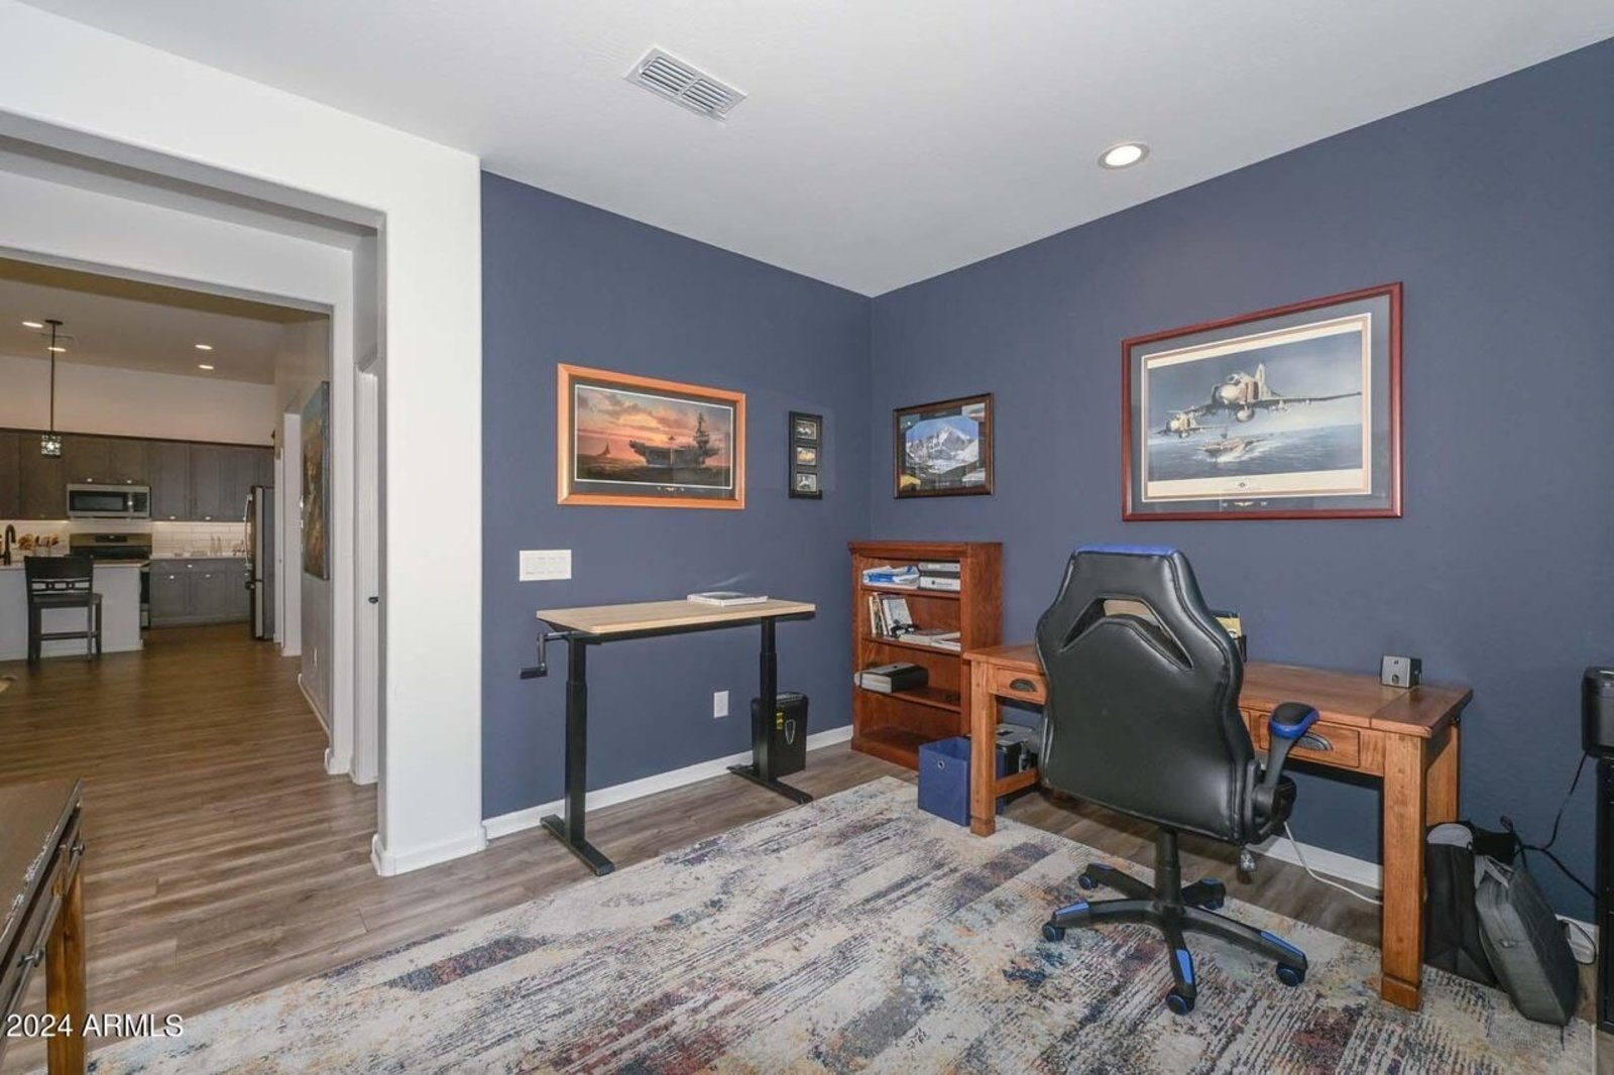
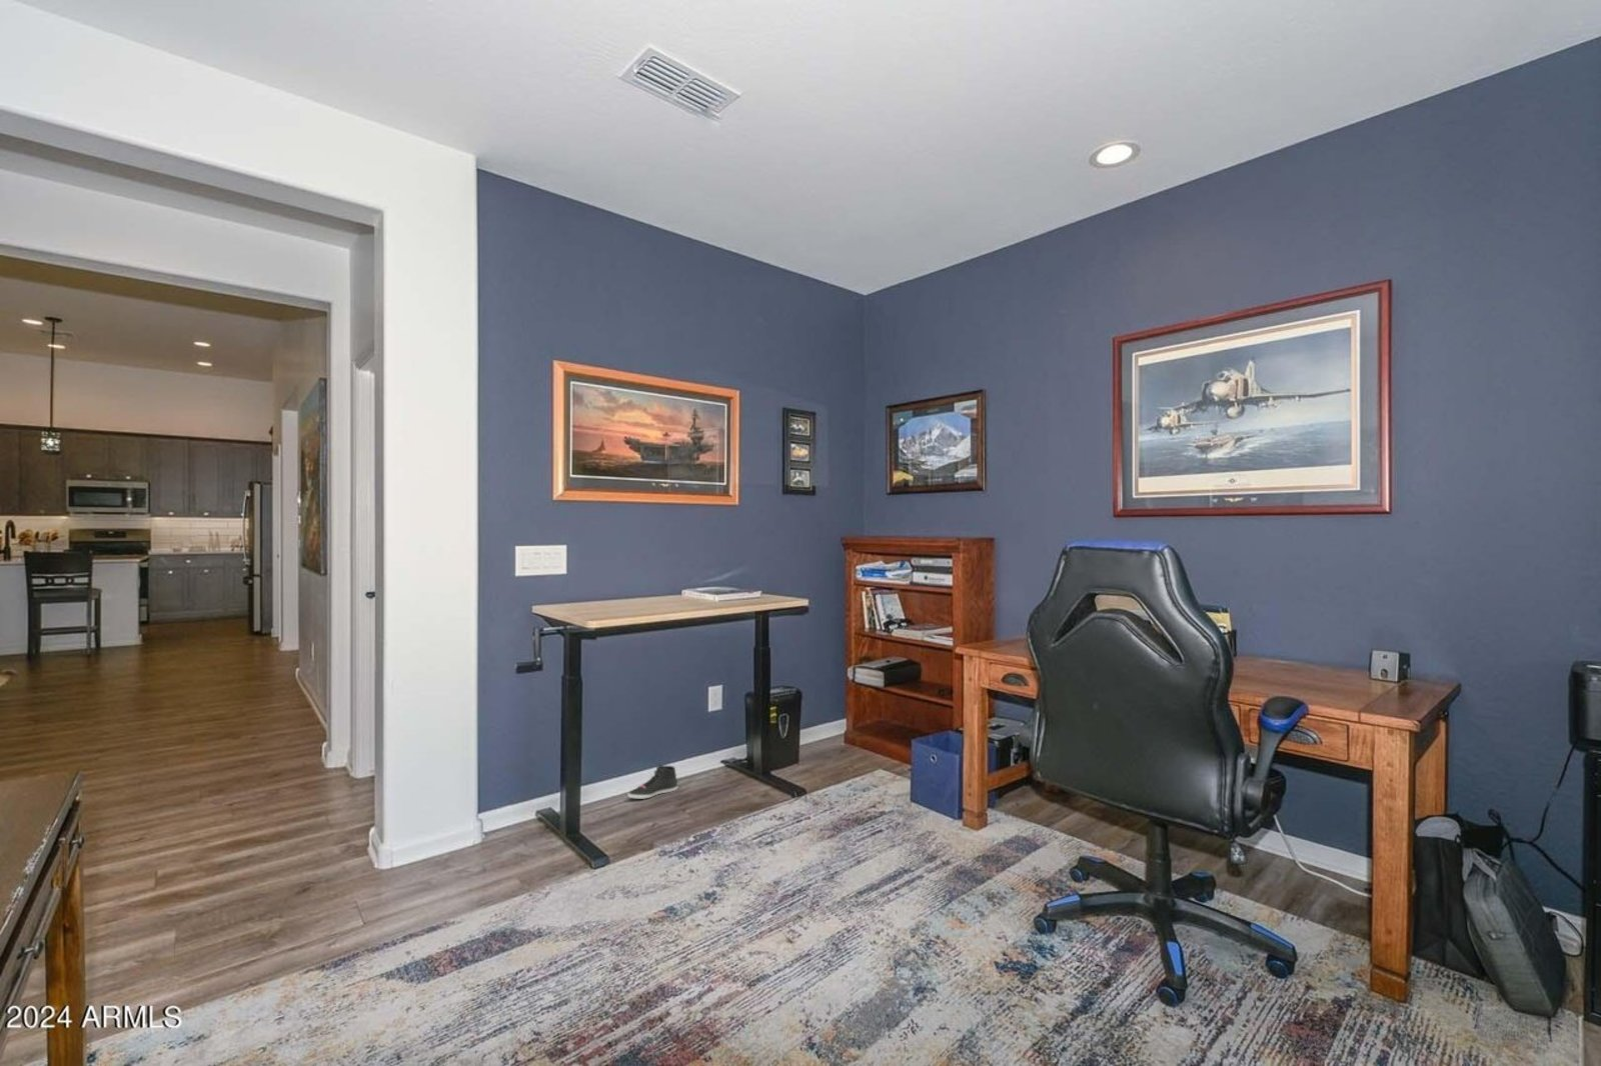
+ sneaker [626,764,680,800]
